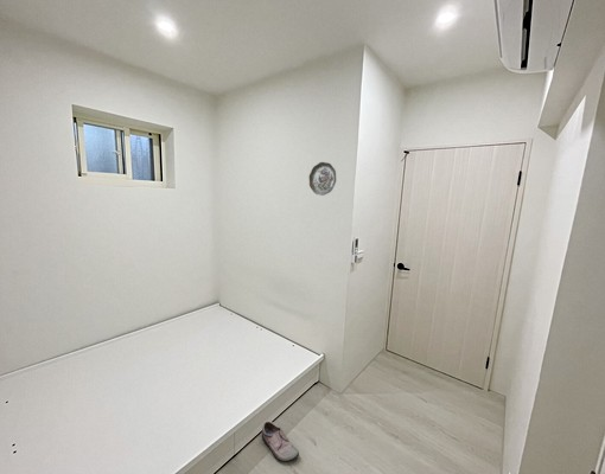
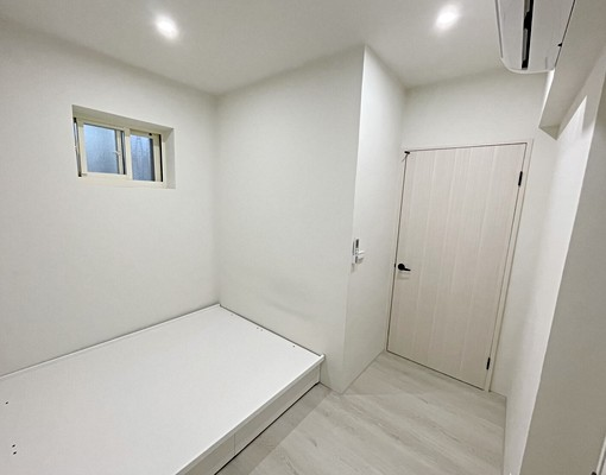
- decorative plate [308,161,337,197]
- shoe [261,419,300,463]
